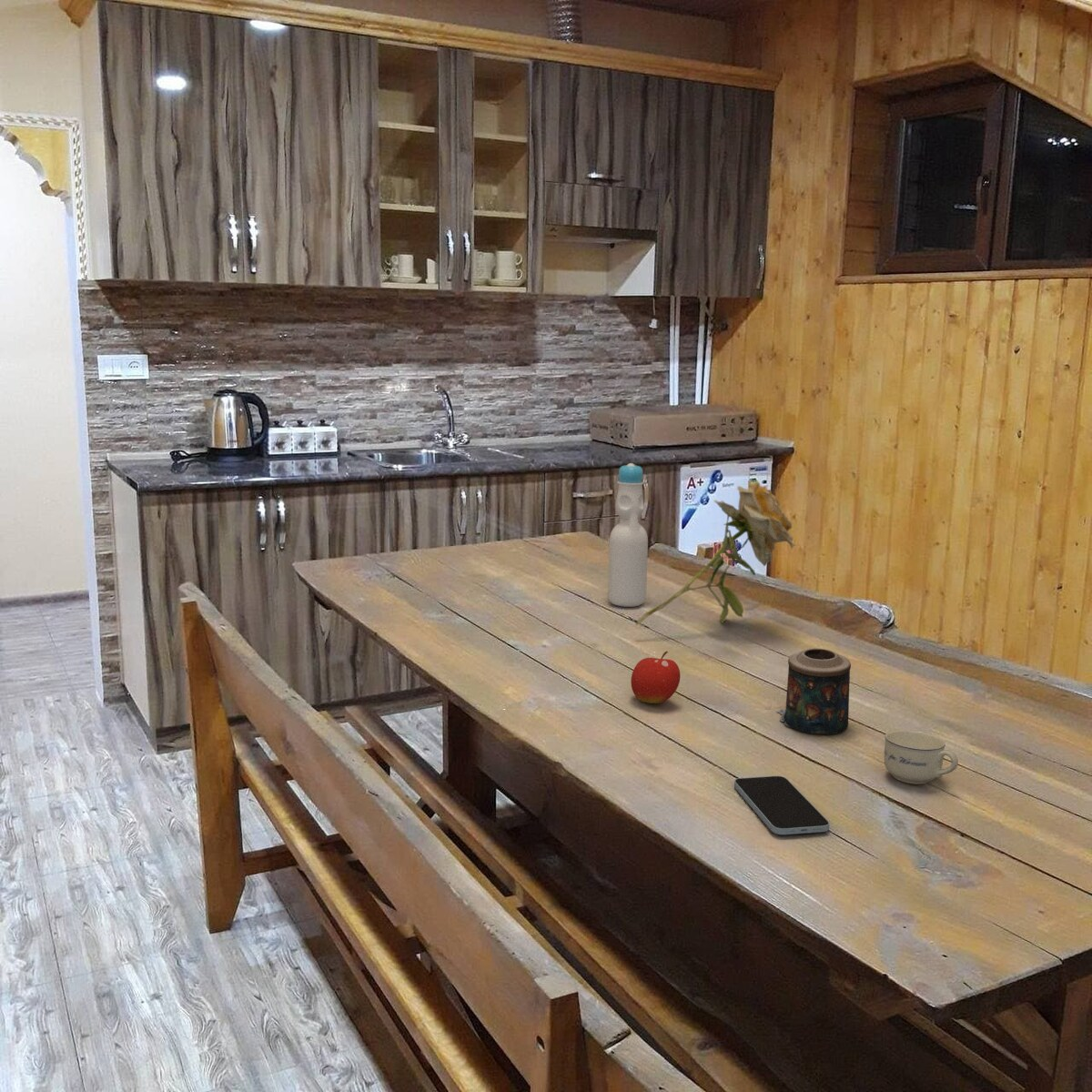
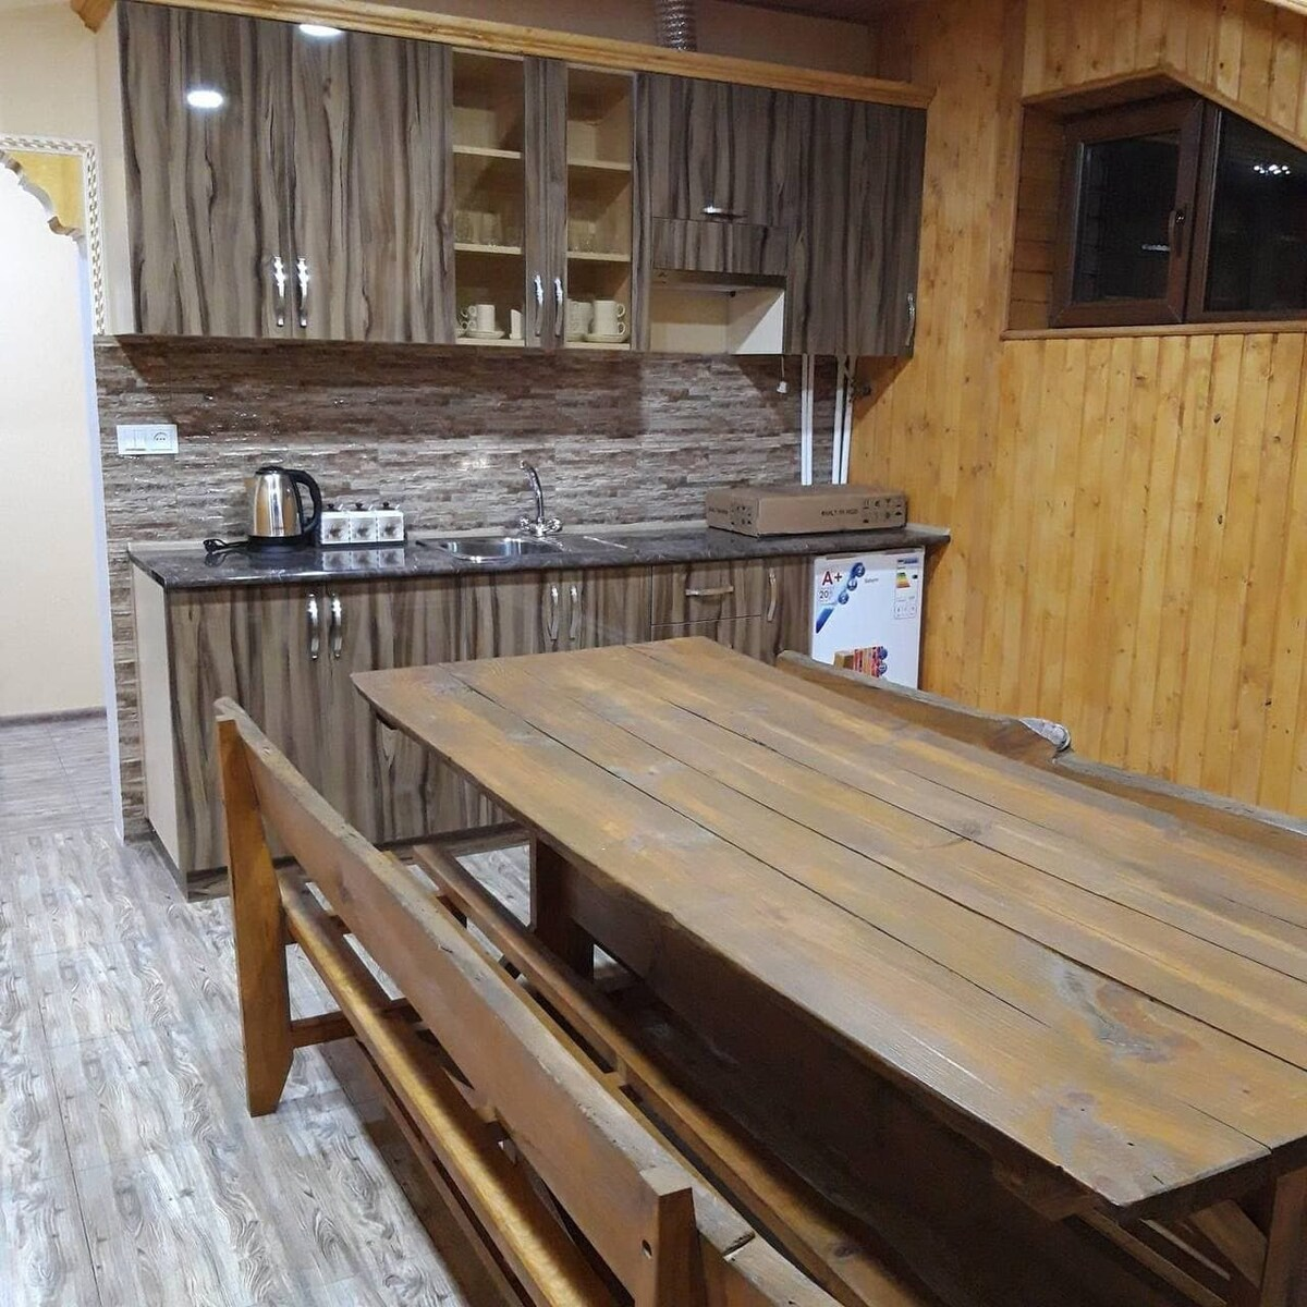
- bottle [607,462,649,608]
- candle [775,647,852,735]
- fruit [631,651,681,704]
- smartphone [733,775,830,835]
- flower [635,480,796,626]
- cup [884,729,959,785]
